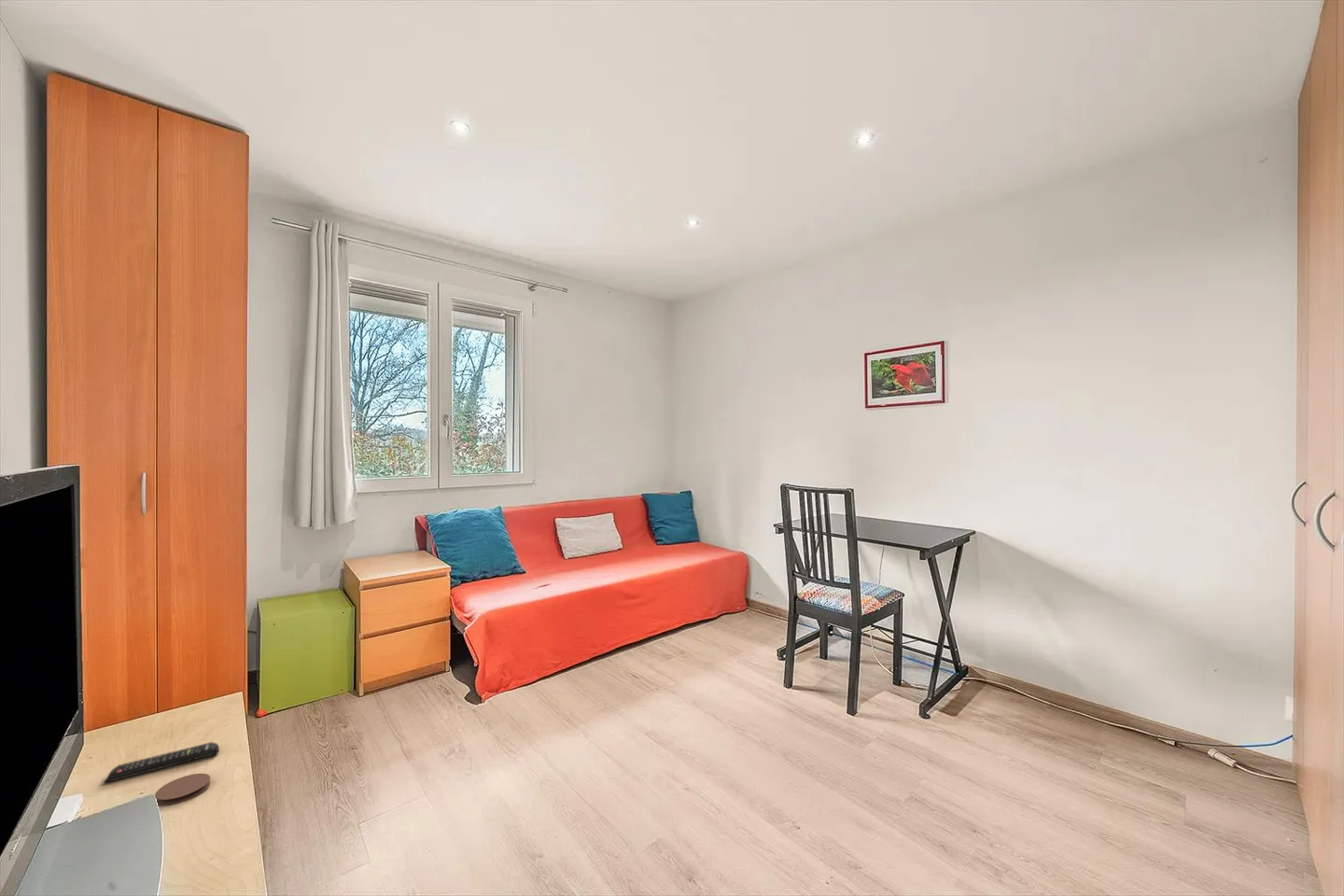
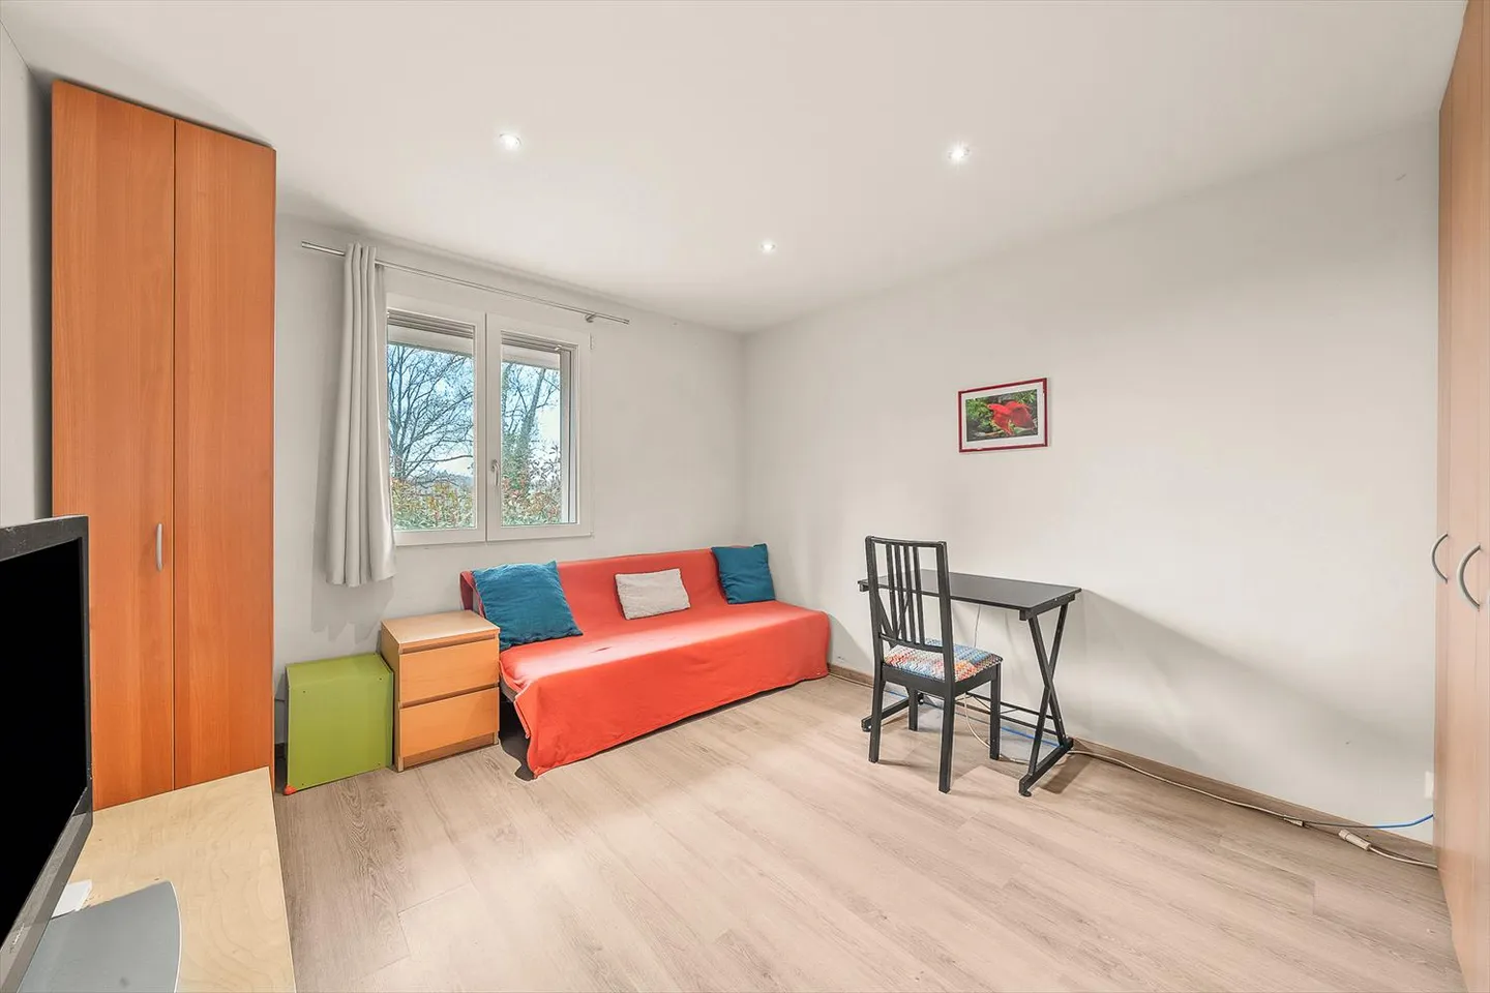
- coaster [154,773,211,806]
- remote control [104,741,220,784]
